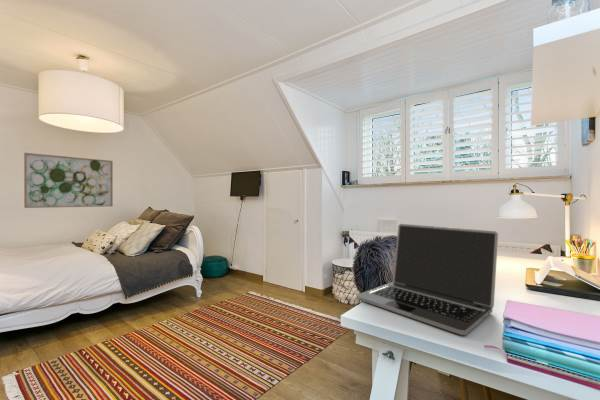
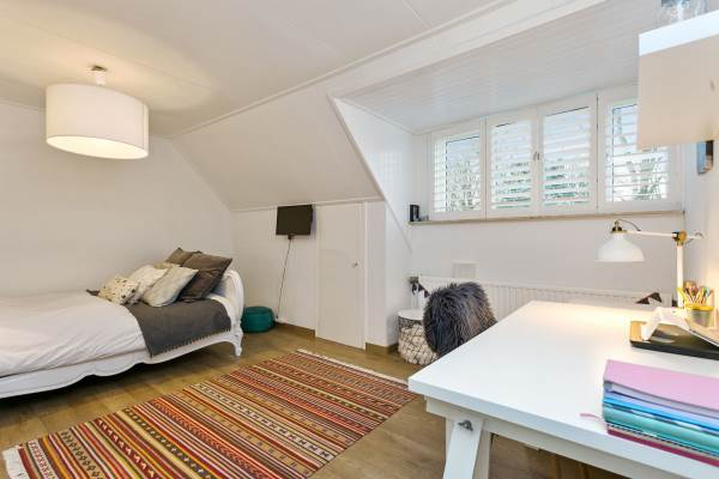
- wall art [23,152,114,209]
- laptop [355,223,499,336]
